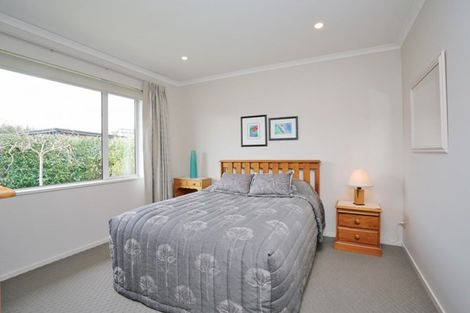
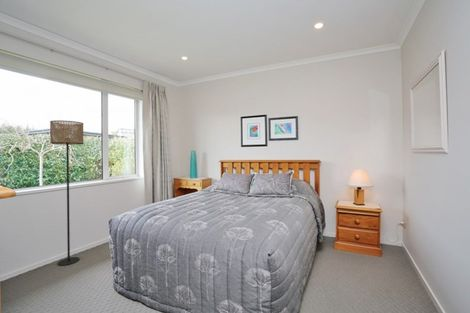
+ floor lamp [49,119,85,266]
